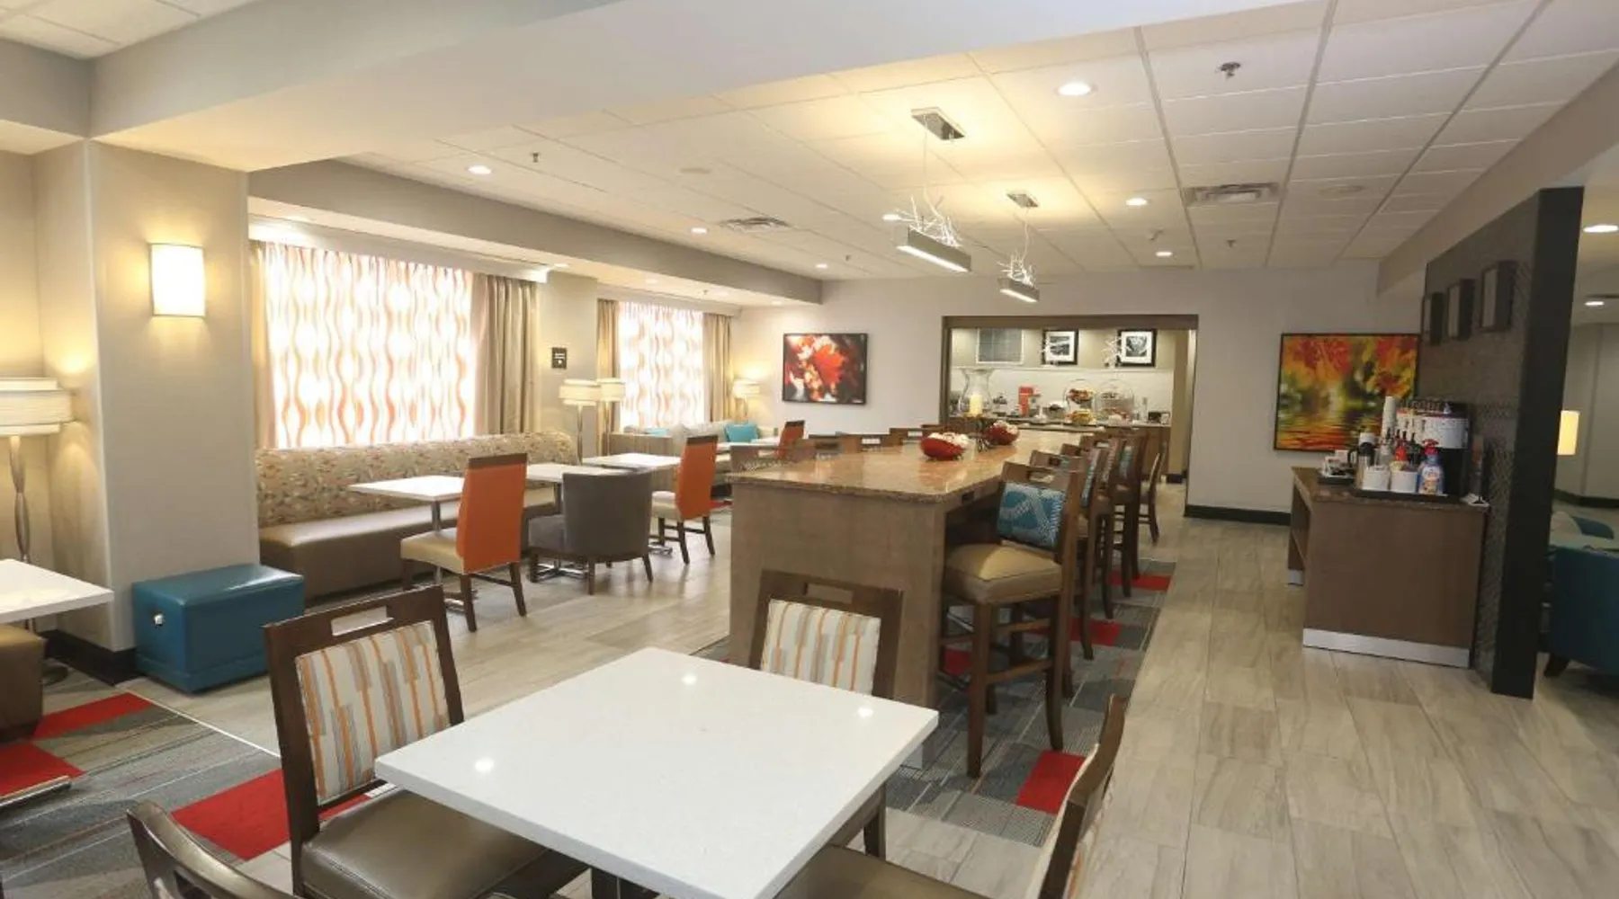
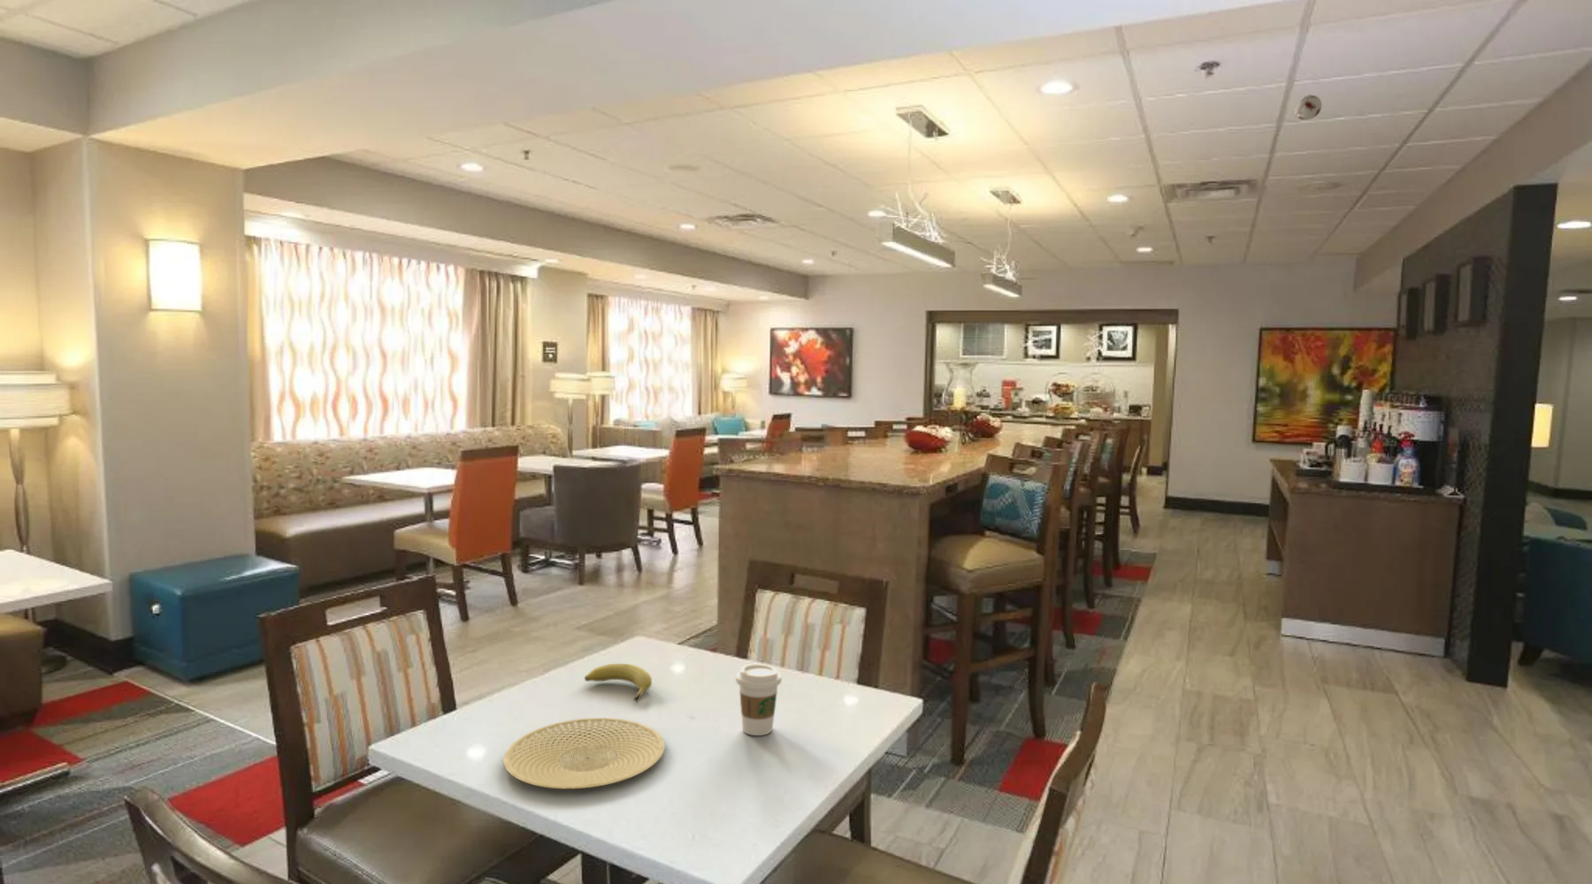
+ smoke detector [1294,94,1323,121]
+ coffee cup [735,663,783,736]
+ plate [502,717,666,789]
+ fruit [584,663,652,703]
